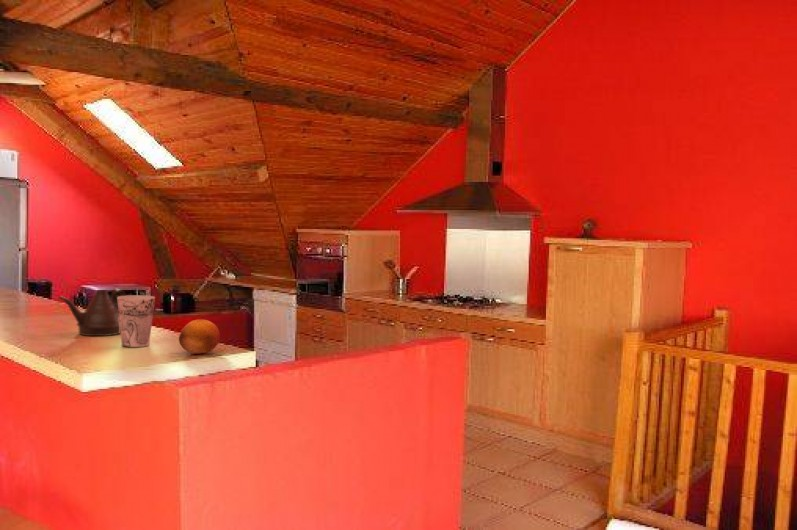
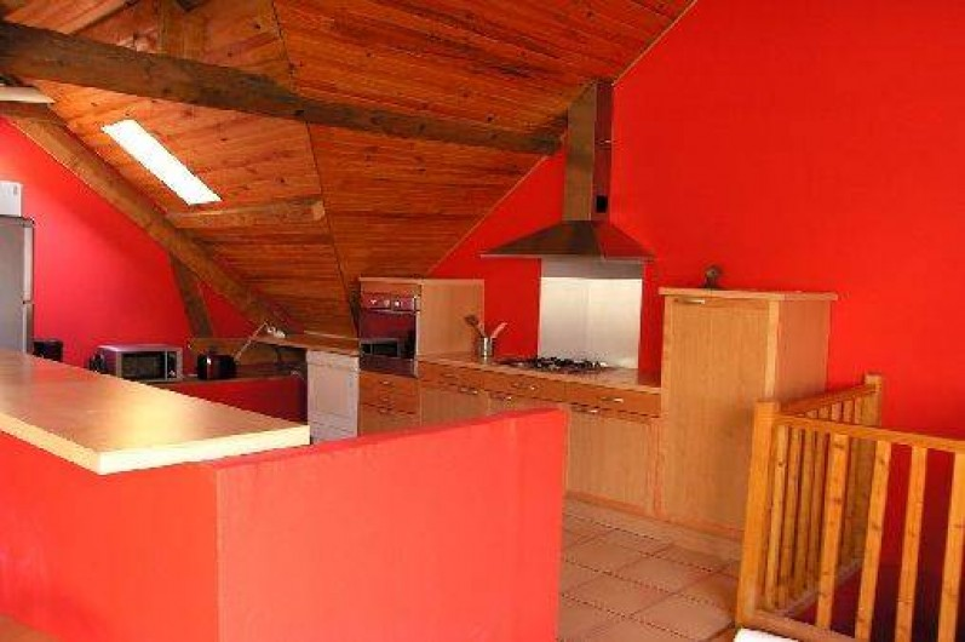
- fruit [178,318,221,355]
- cup [116,294,156,348]
- teapot [57,288,127,337]
